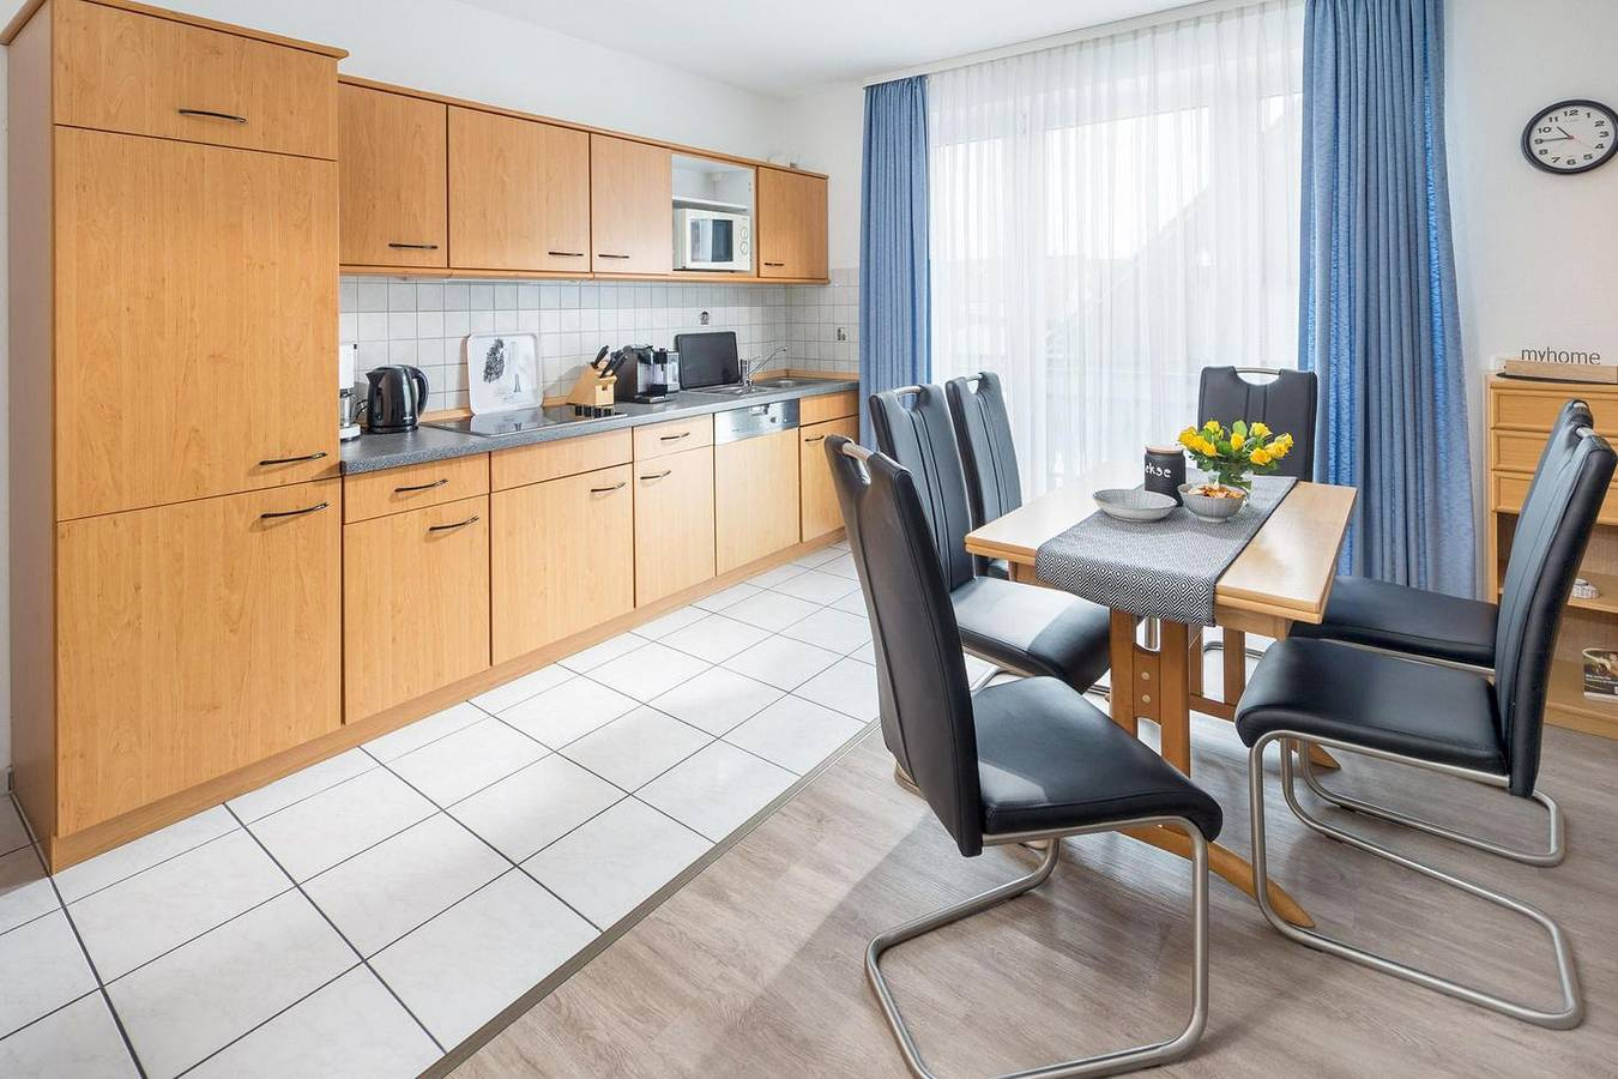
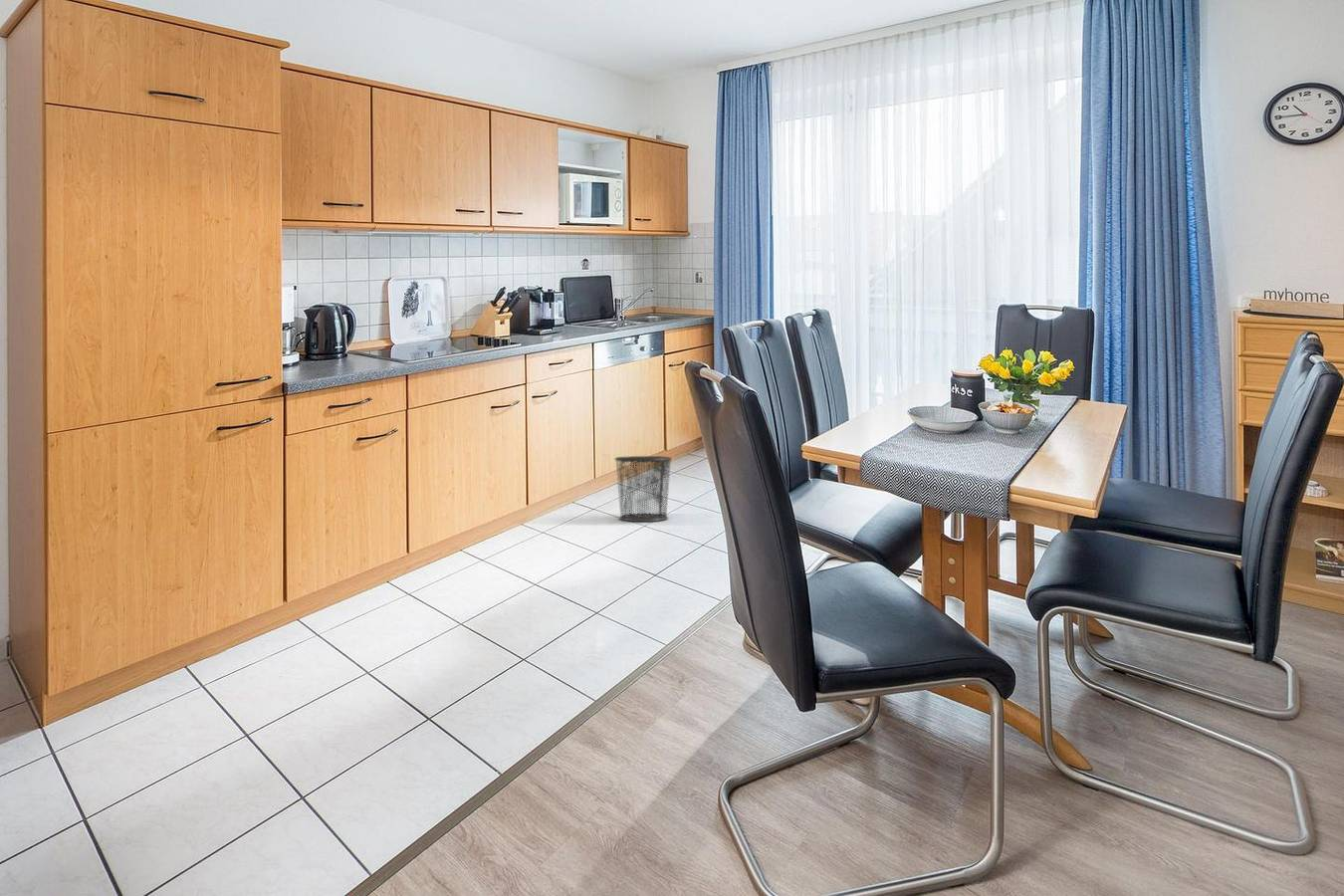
+ waste bin [613,455,673,523]
